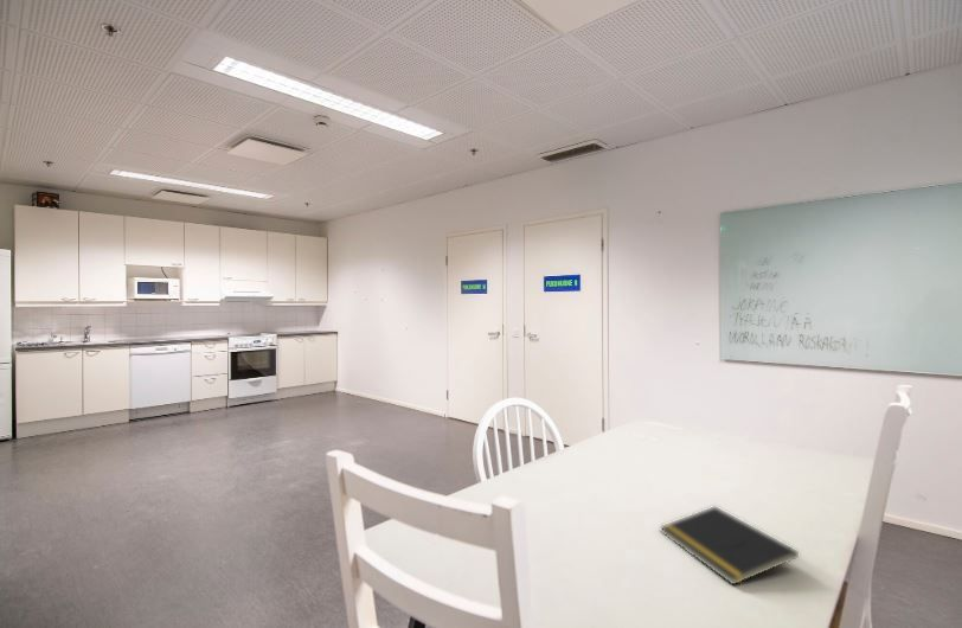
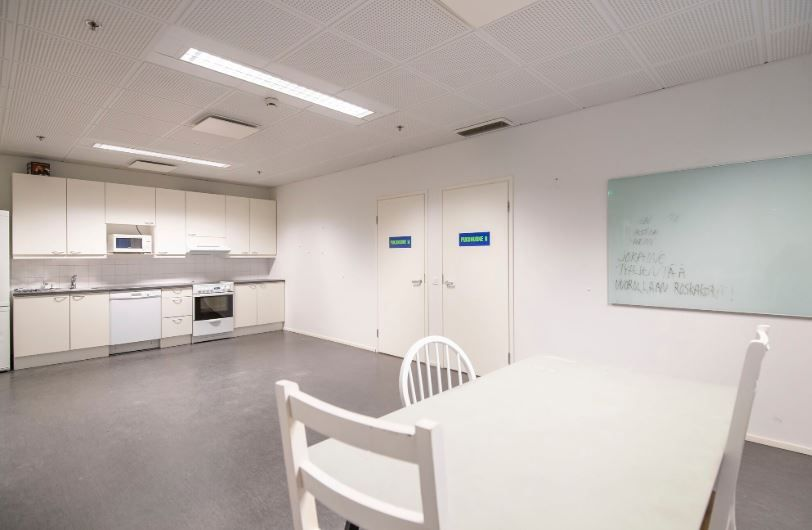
- notepad [659,505,800,585]
